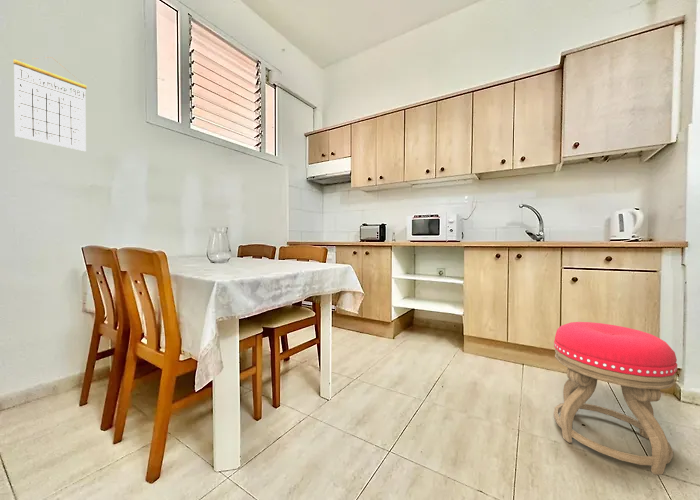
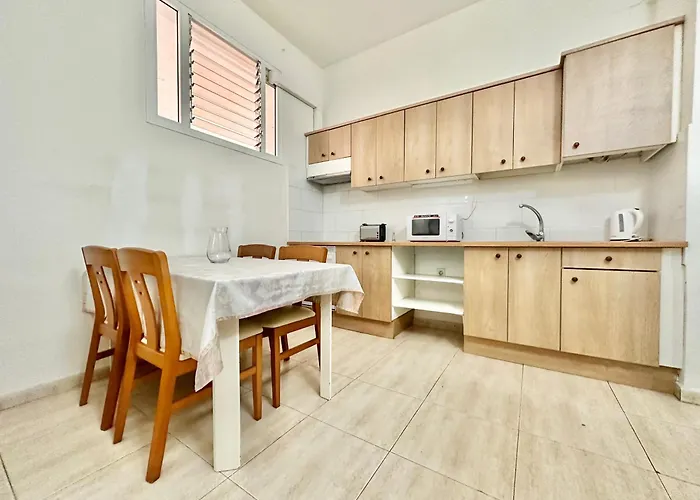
- stool [553,321,678,476]
- calendar [12,56,88,152]
